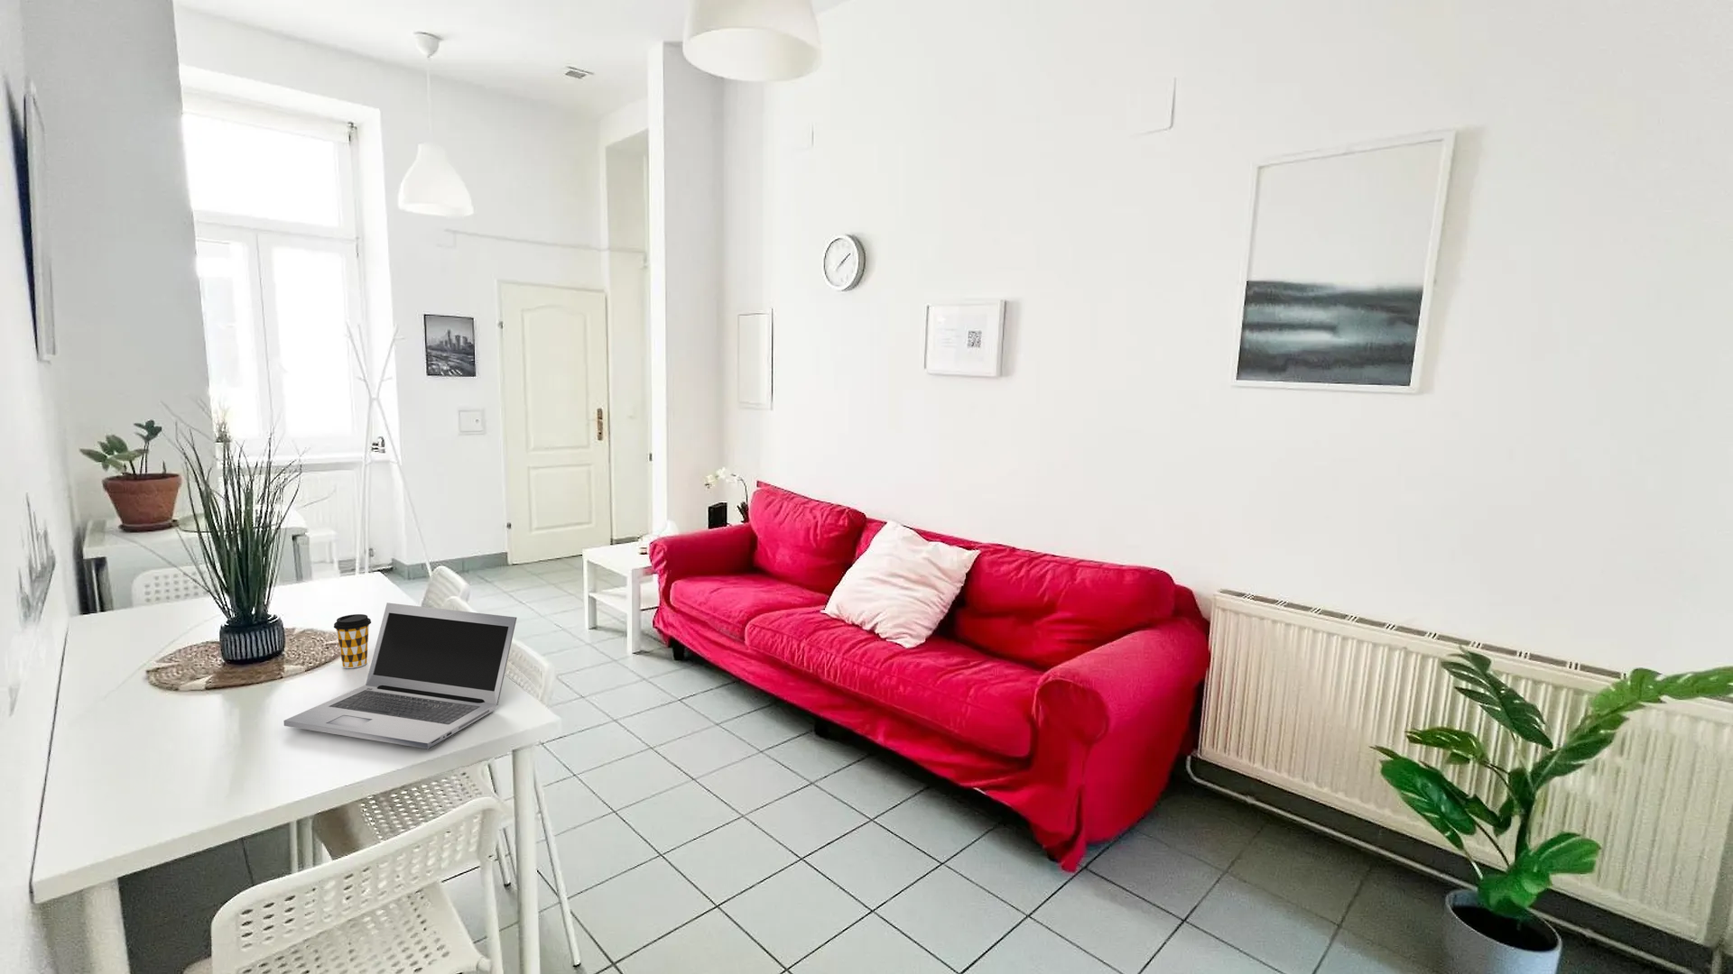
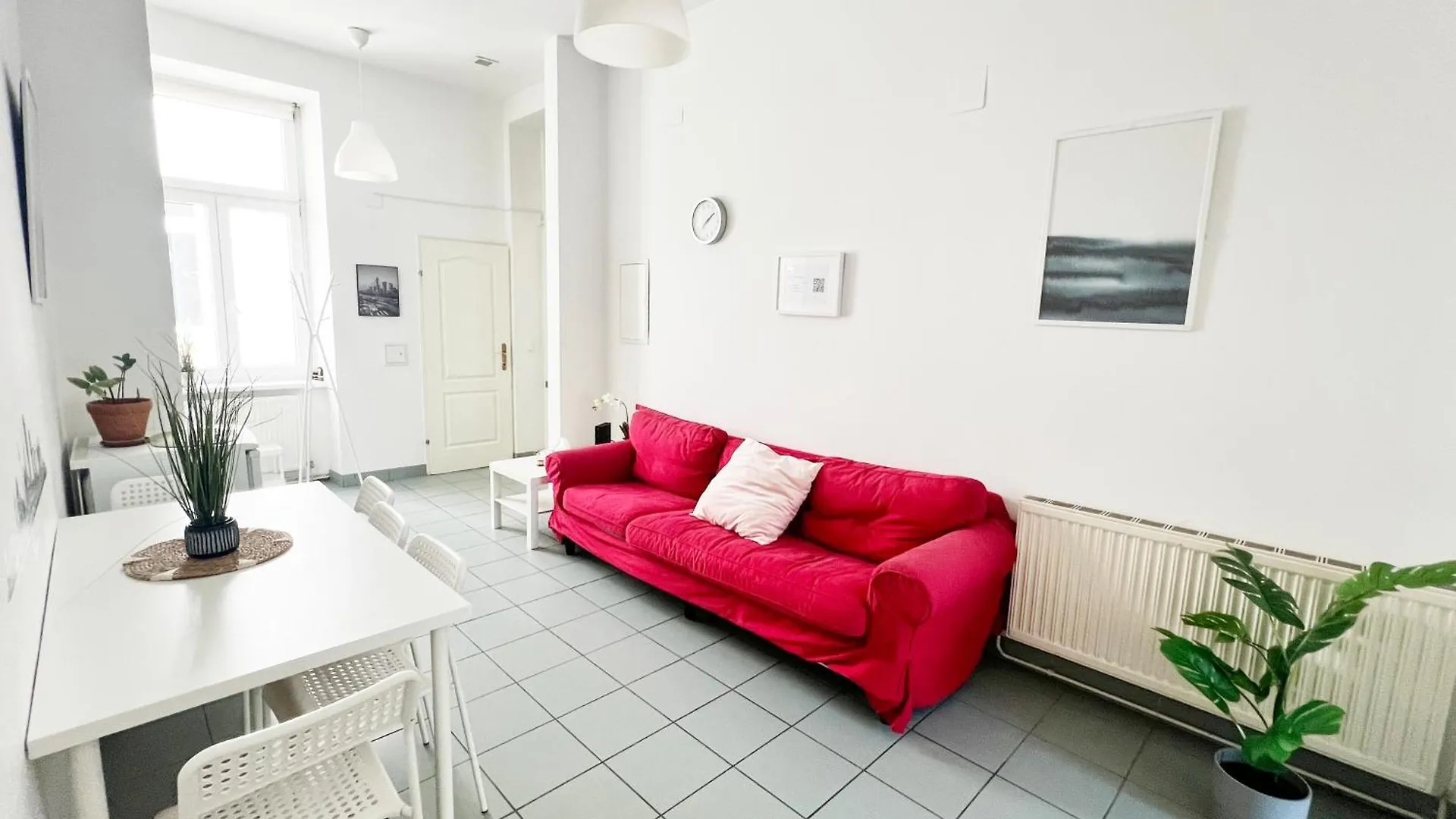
- coffee cup [333,614,371,670]
- laptop [282,602,518,749]
